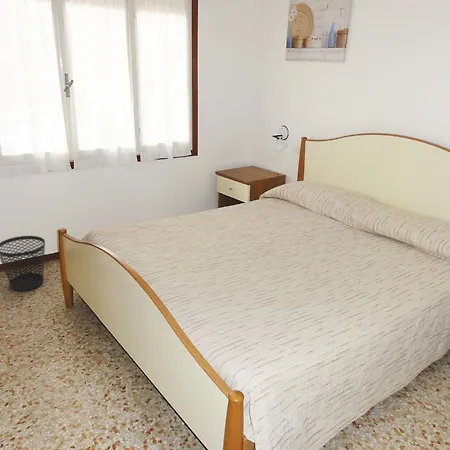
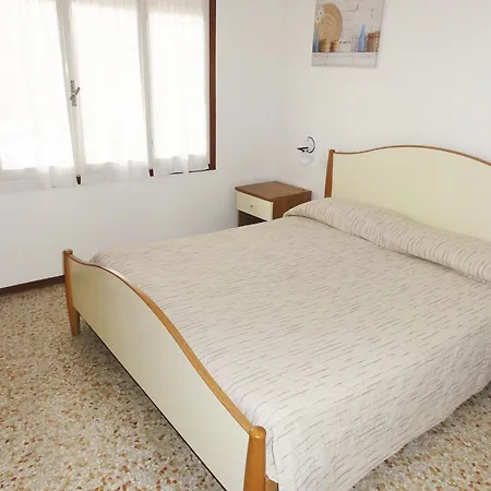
- wastebasket [0,235,46,292]
